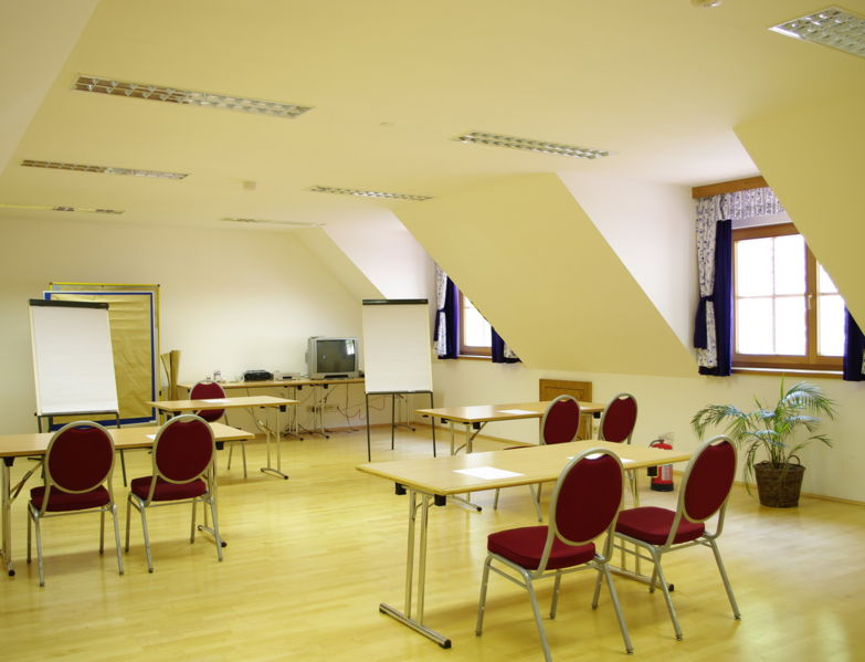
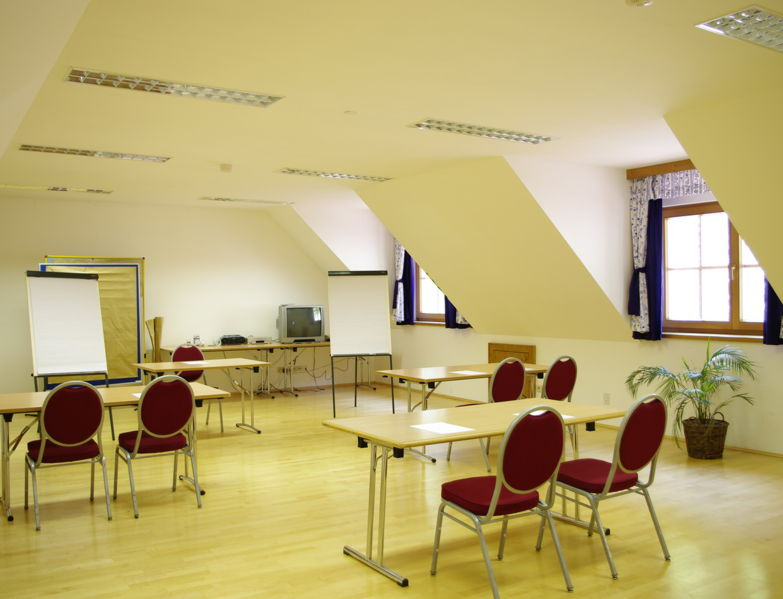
- fire extinguisher [648,431,676,493]
